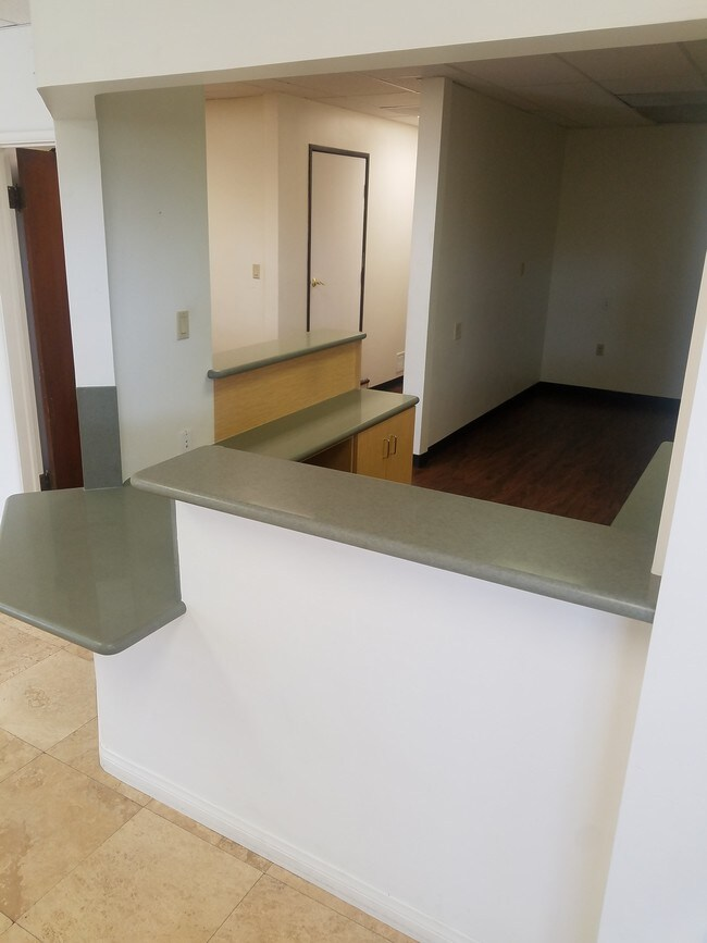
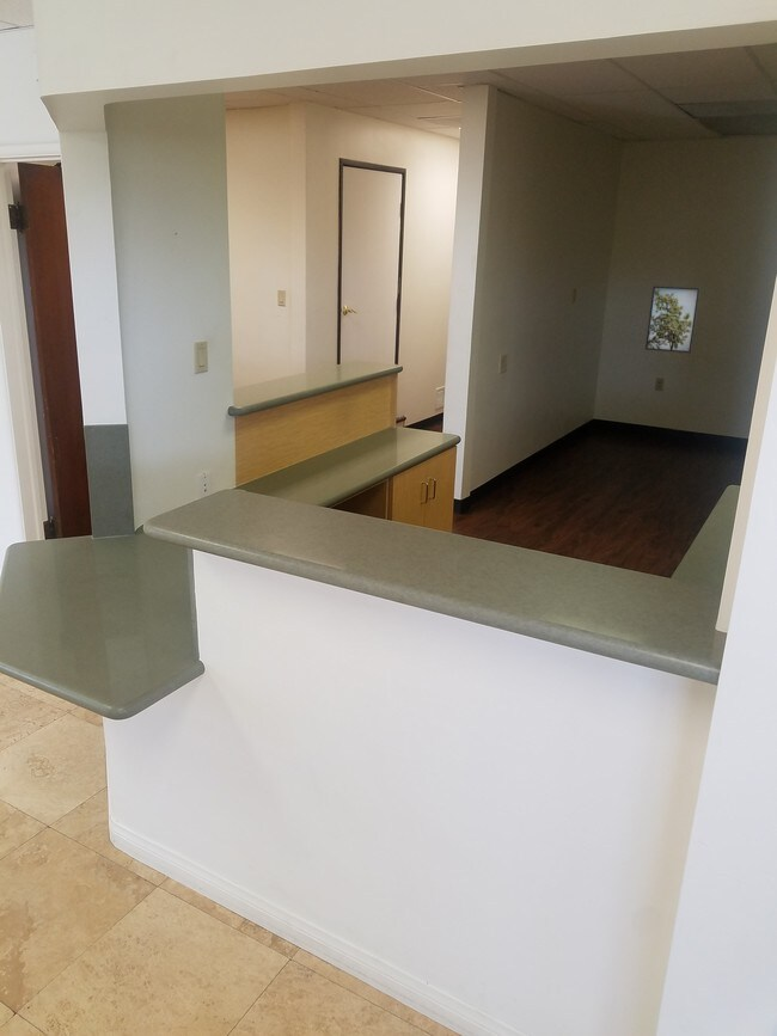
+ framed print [644,284,702,354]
